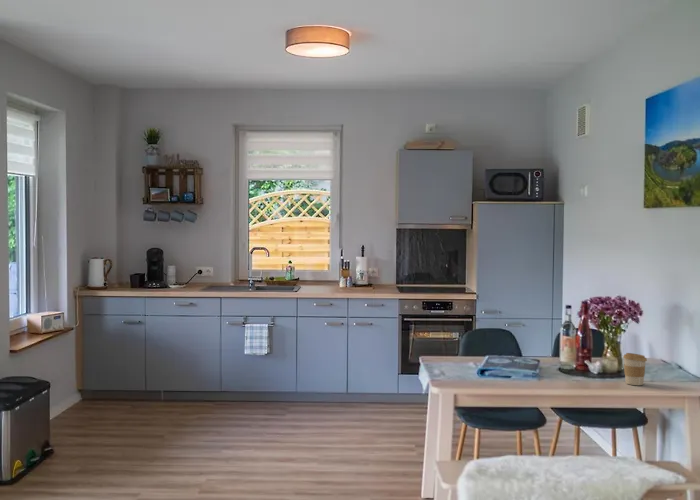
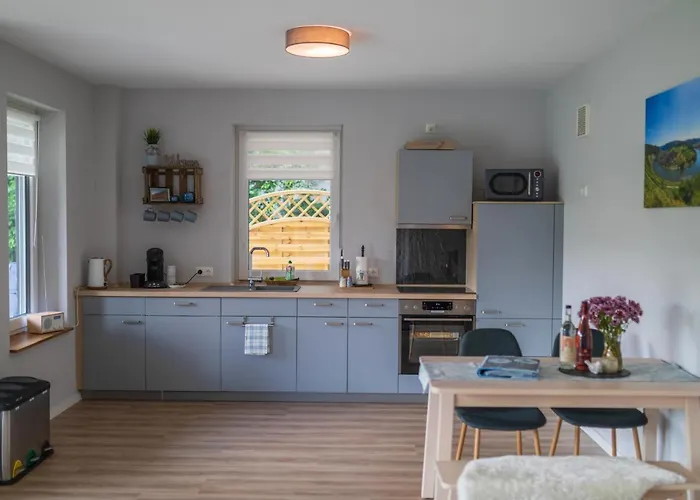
- coffee cup [622,352,648,386]
